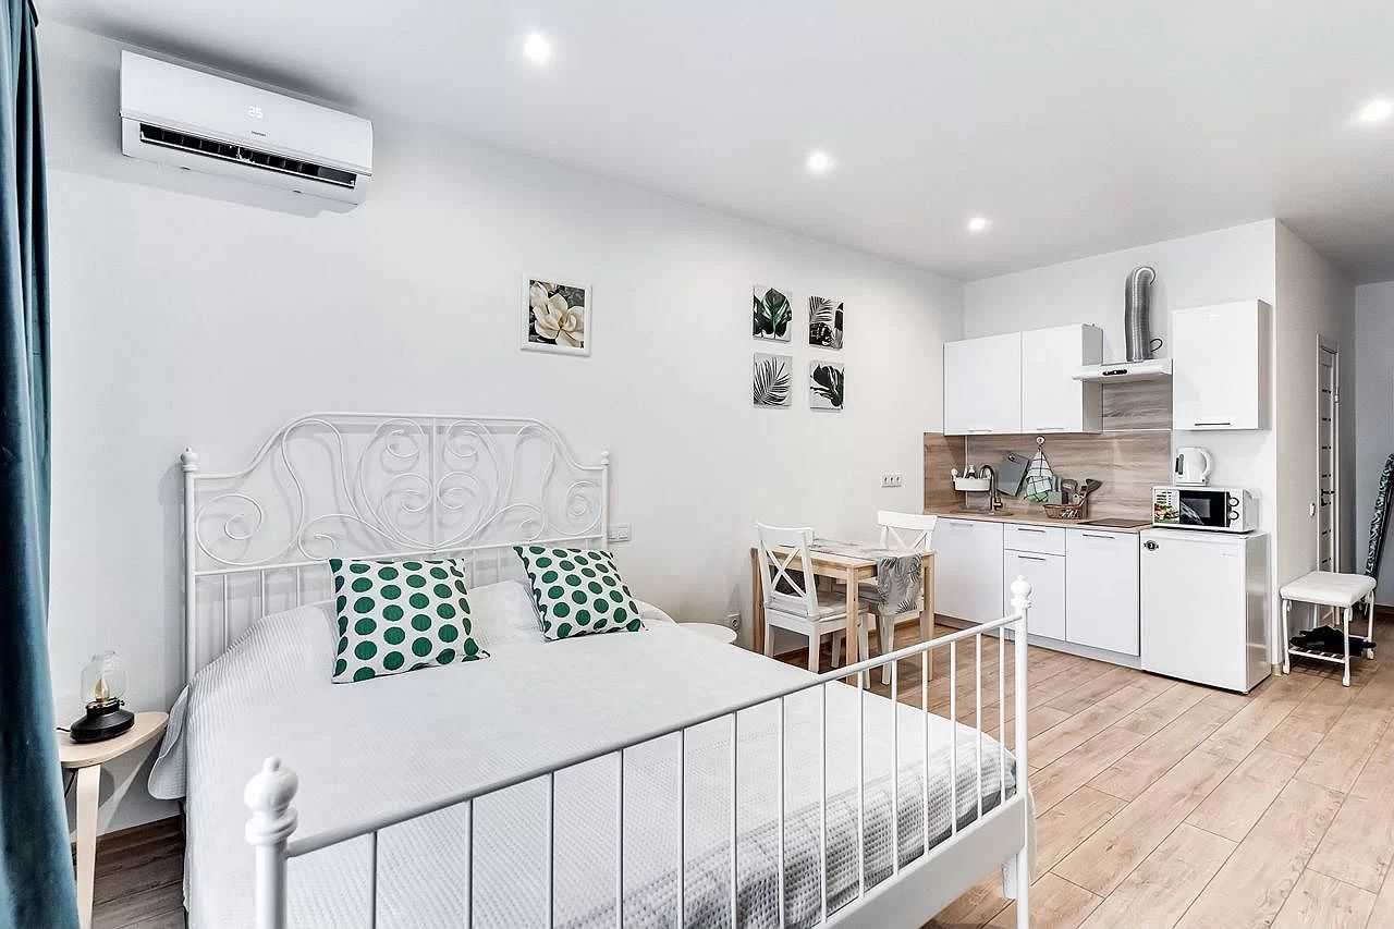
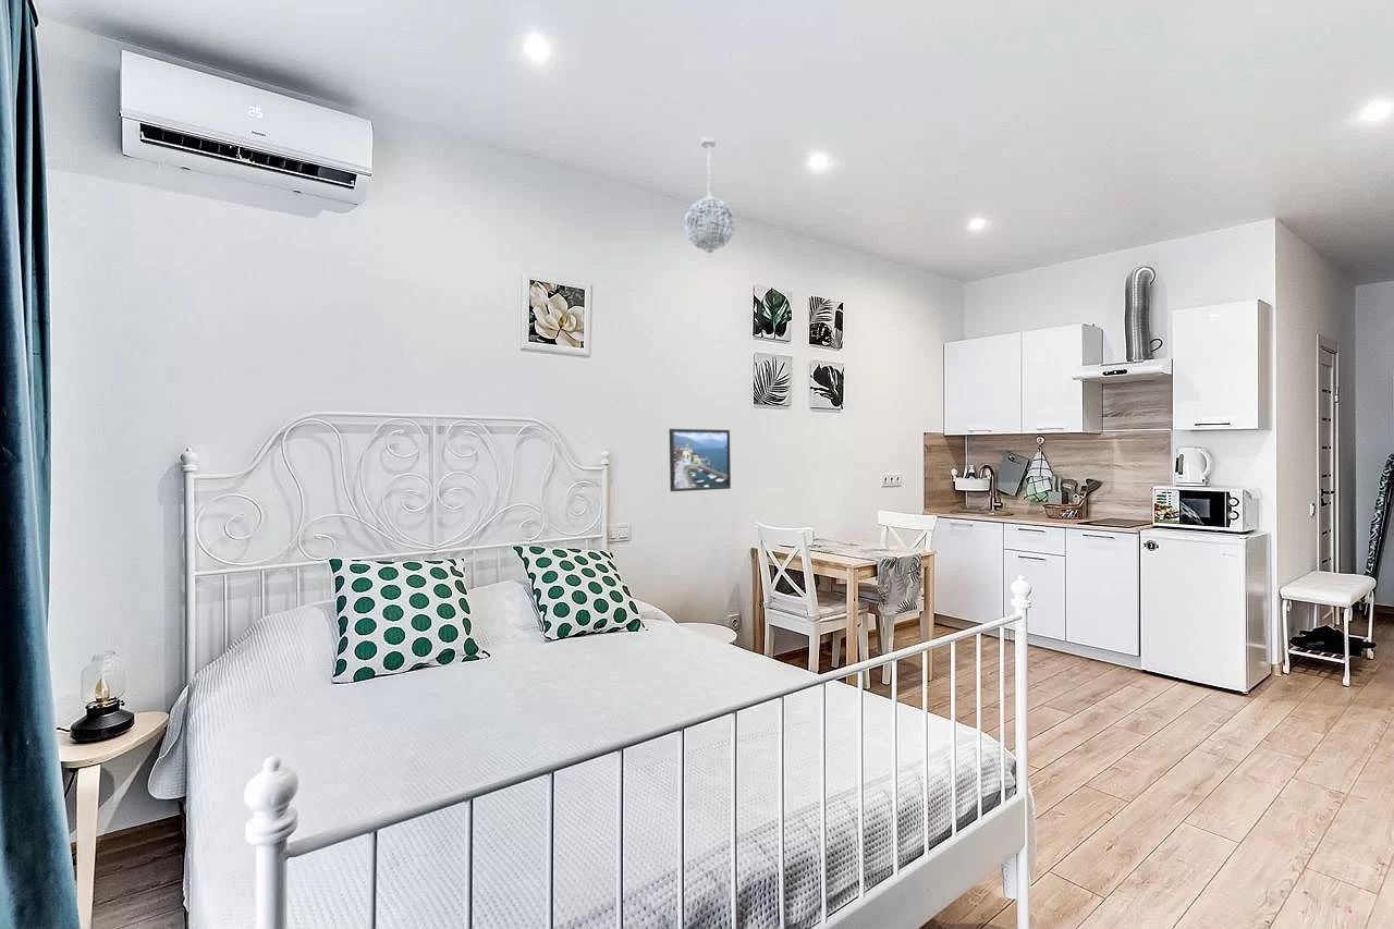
+ pendant light [683,136,736,258]
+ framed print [669,428,732,492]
